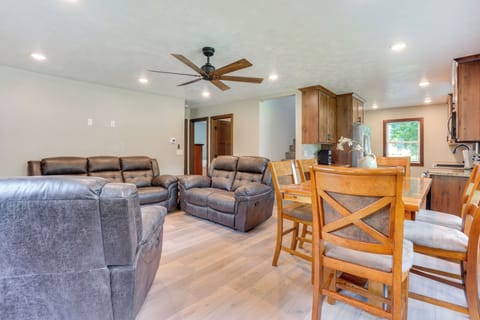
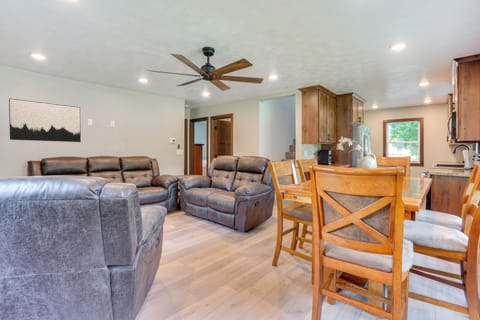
+ wall art [8,98,82,143]
